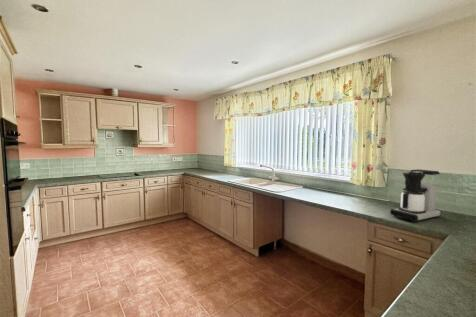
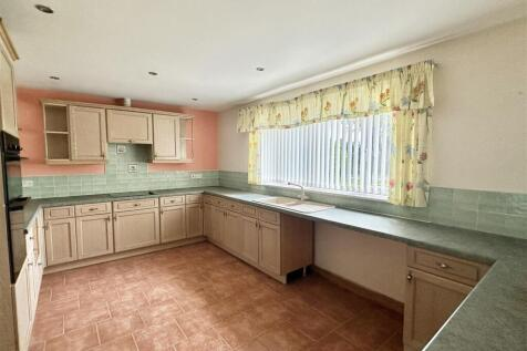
- coffee maker [389,168,442,223]
